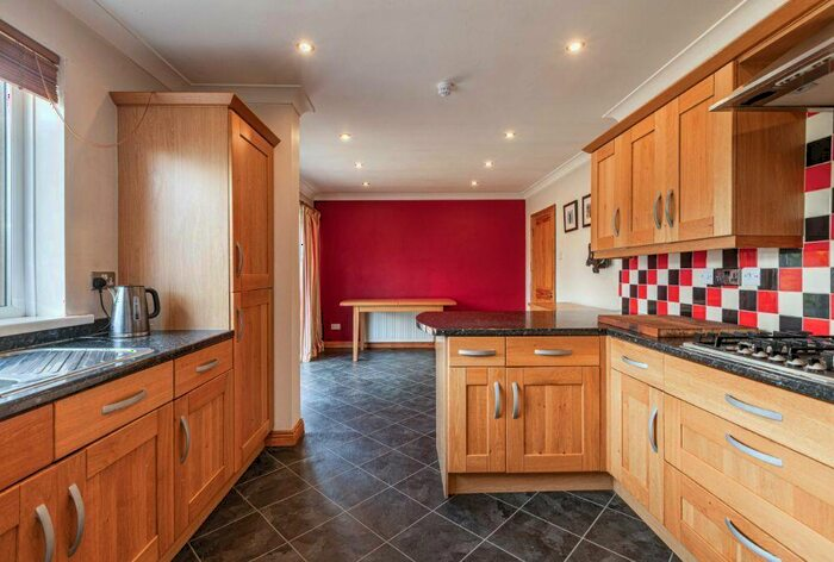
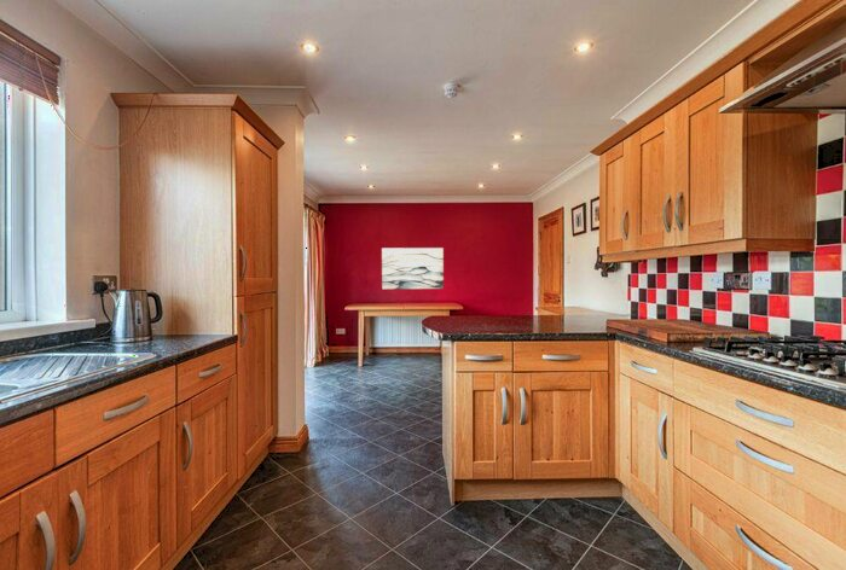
+ wall art [381,246,445,290]
